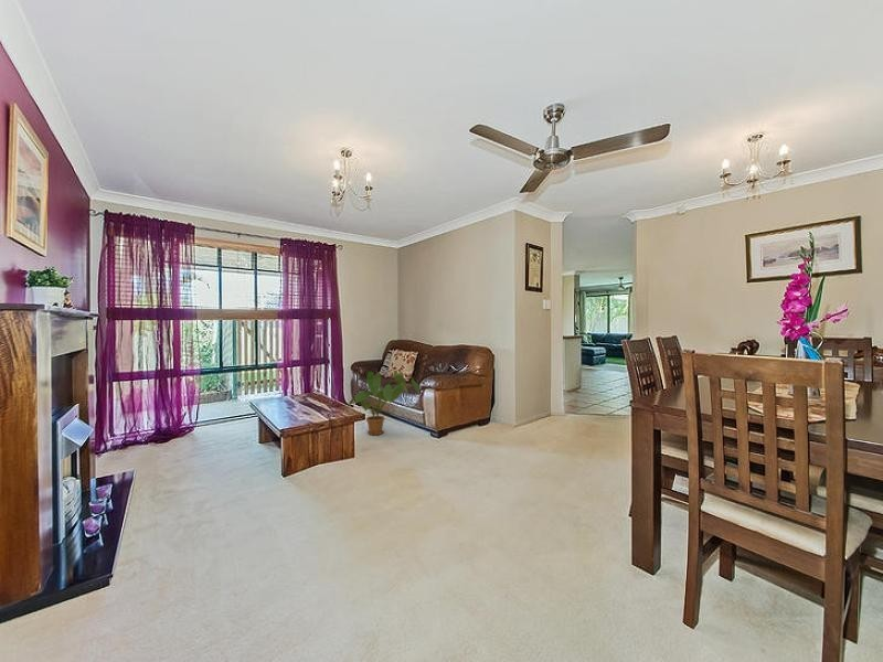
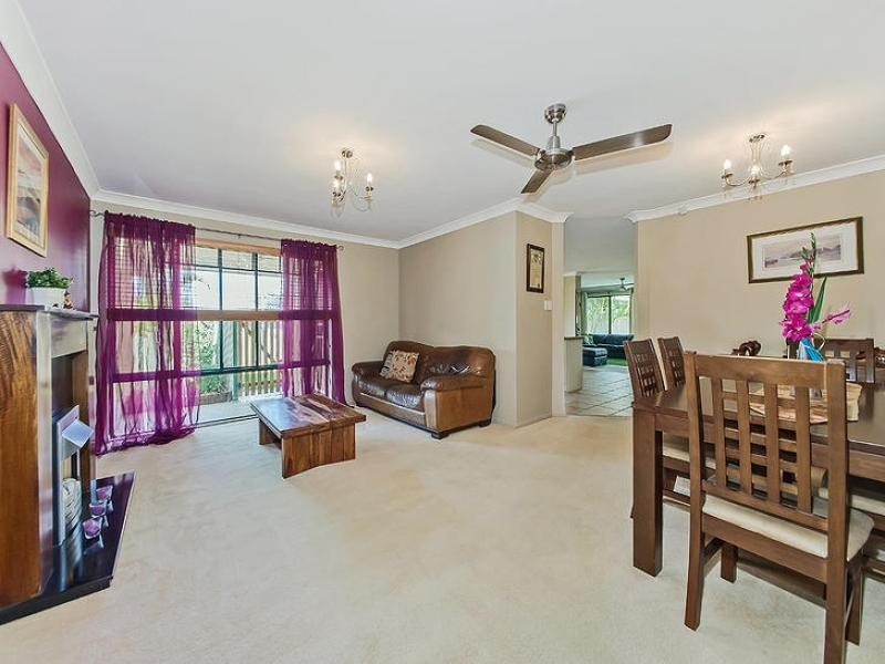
- house plant [348,370,421,436]
